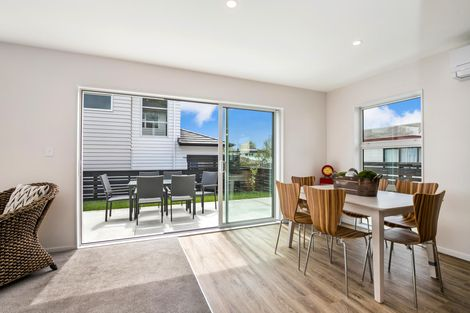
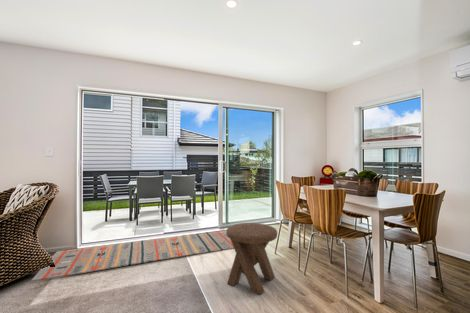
+ music stool [226,222,278,296]
+ rug [30,229,234,282]
